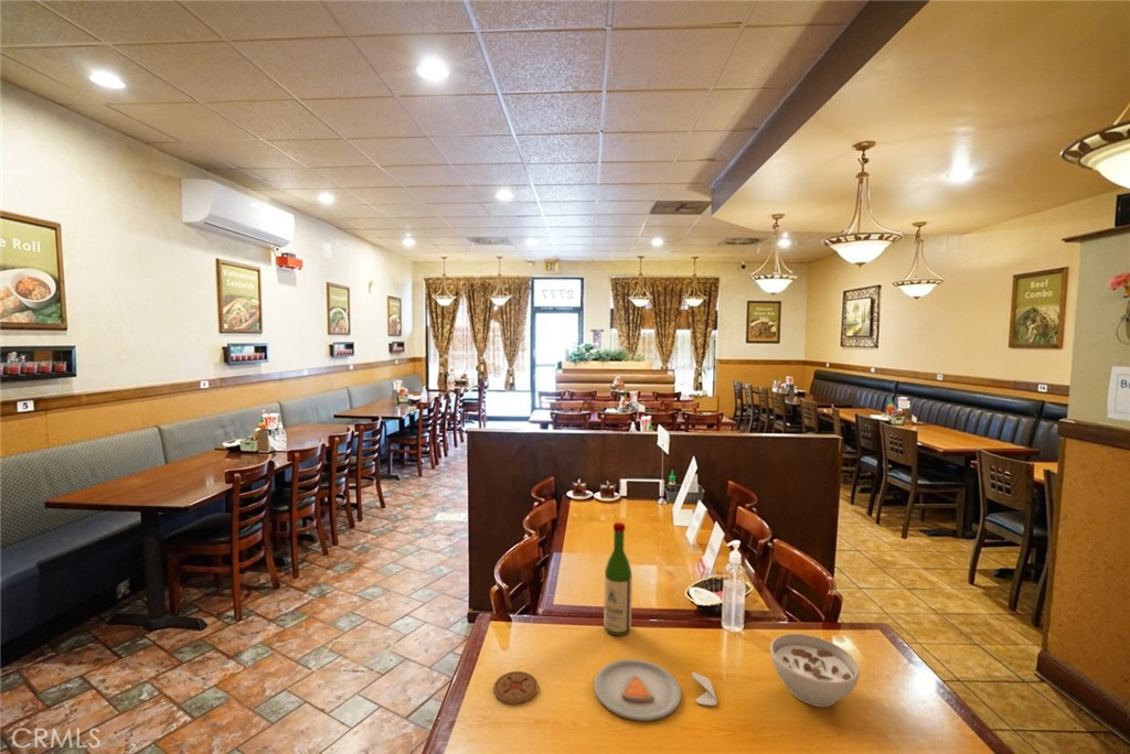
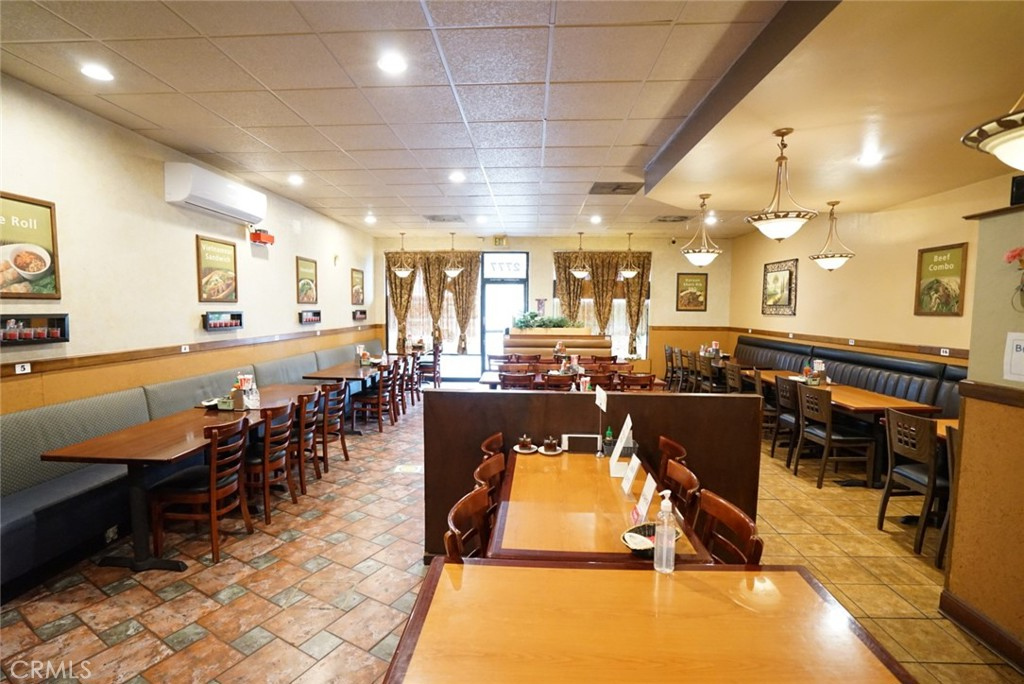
- dinner plate [594,658,718,722]
- wine bottle [603,521,633,637]
- coaster [492,670,539,705]
- soup bowl [769,633,861,708]
